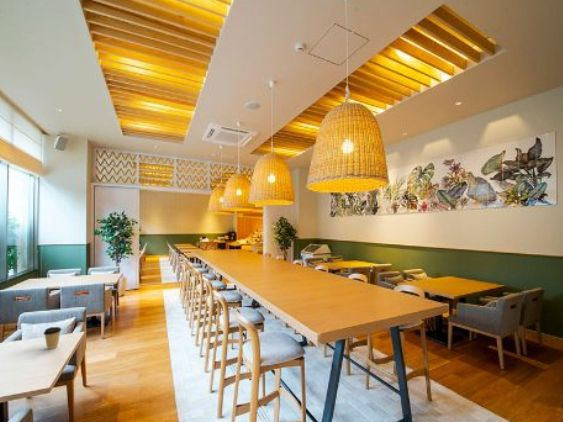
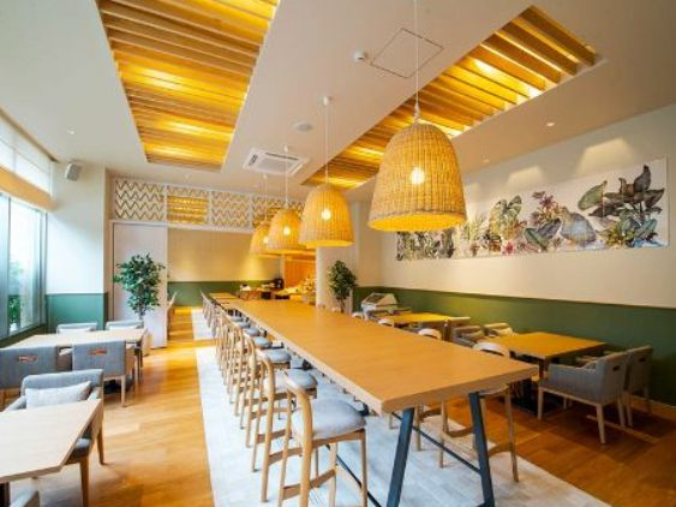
- coffee cup [42,326,63,350]
